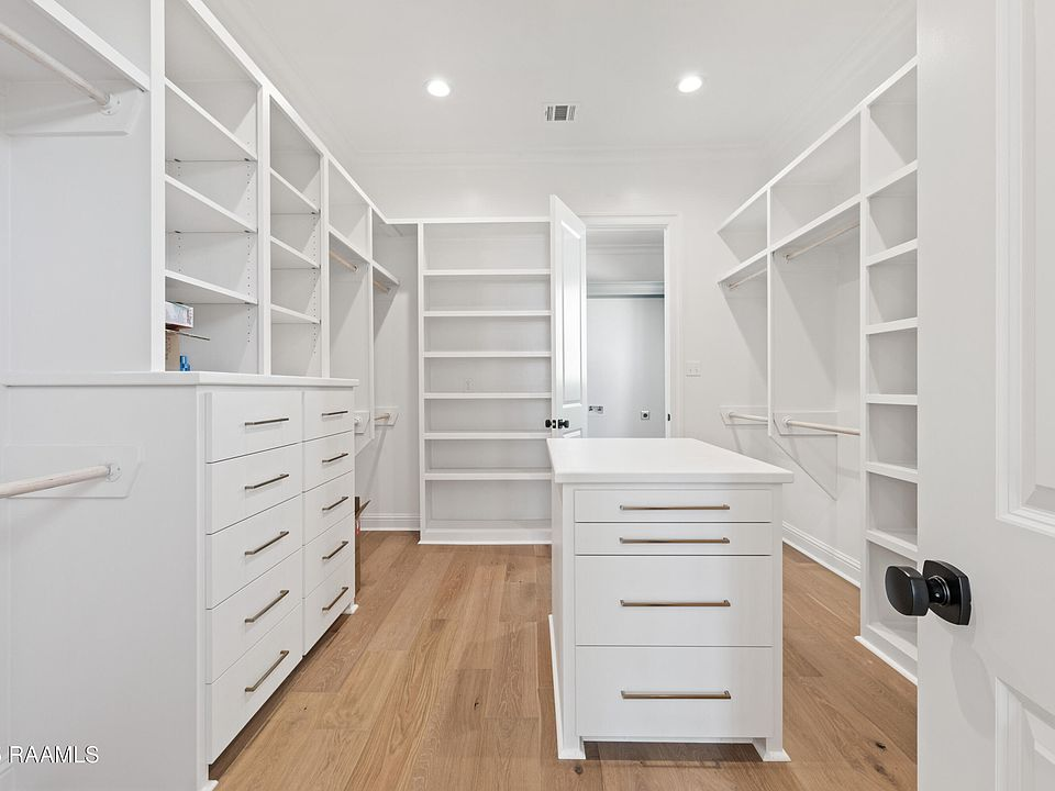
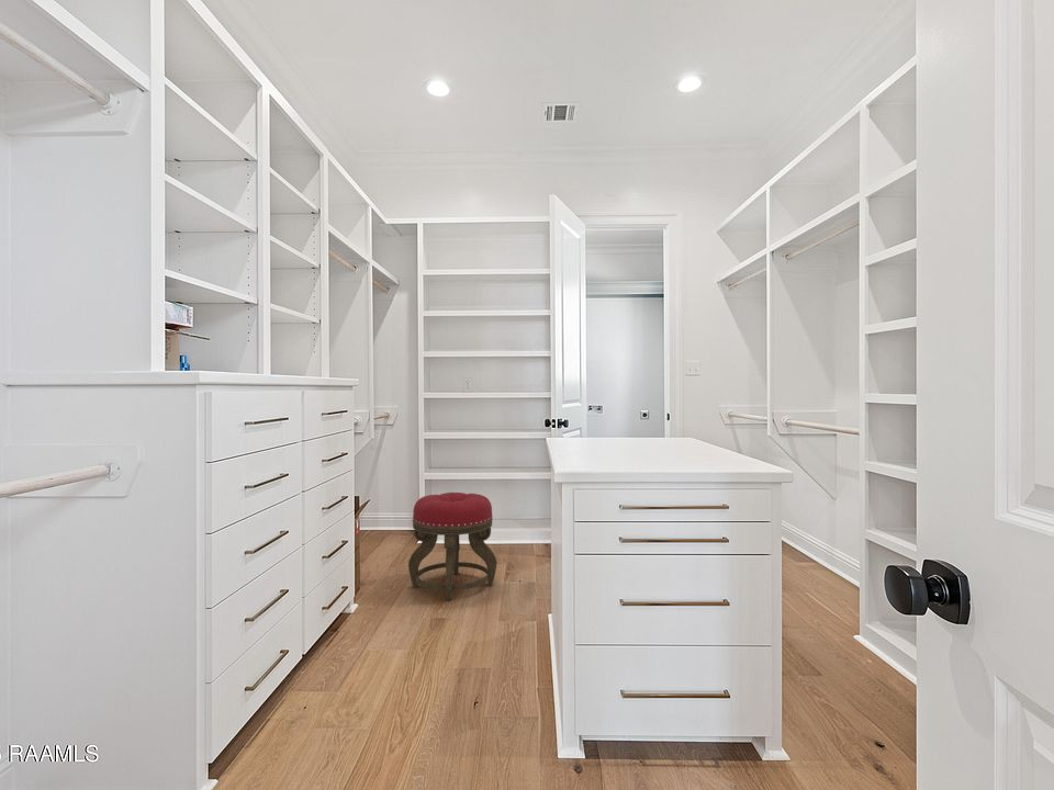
+ stool [407,492,497,601]
